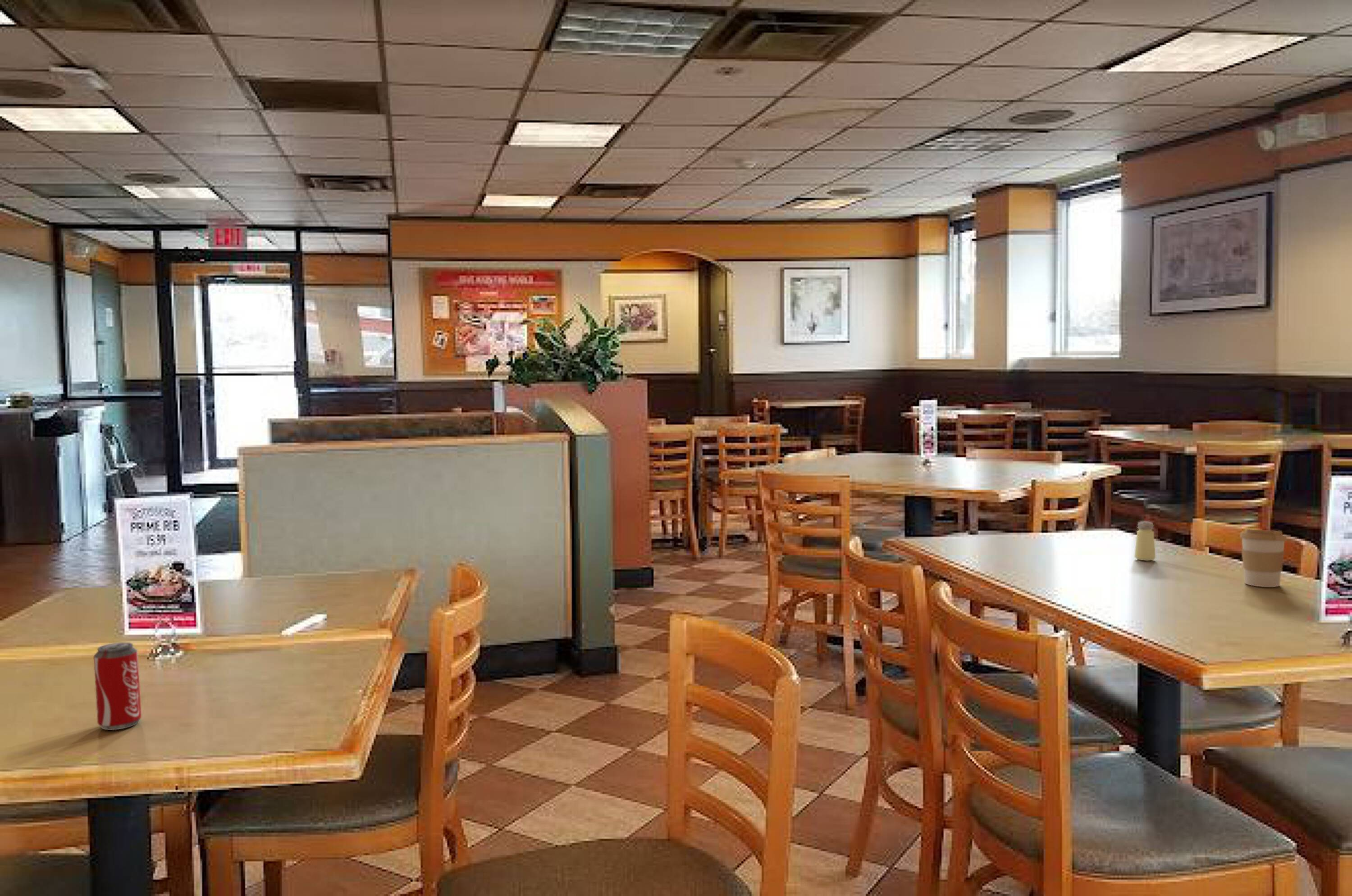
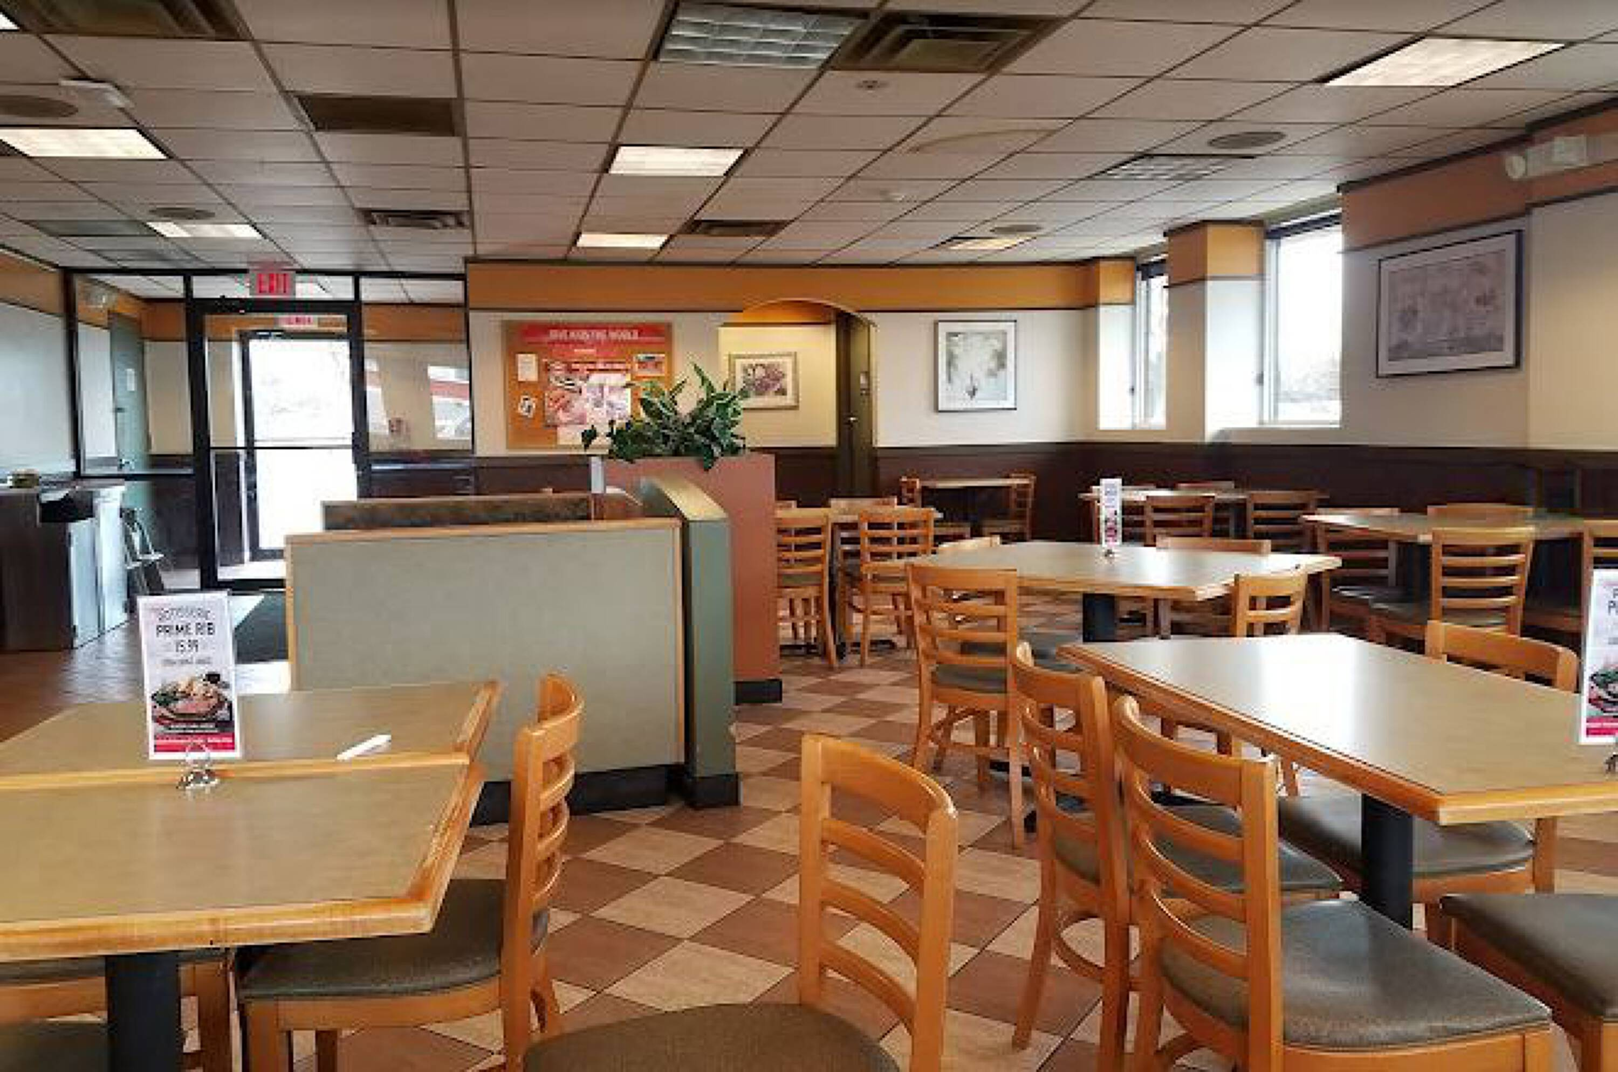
- coffee cup [1239,528,1288,587]
- saltshaker [1134,521,1156,561]
- beverage can [93,642,142,731]
